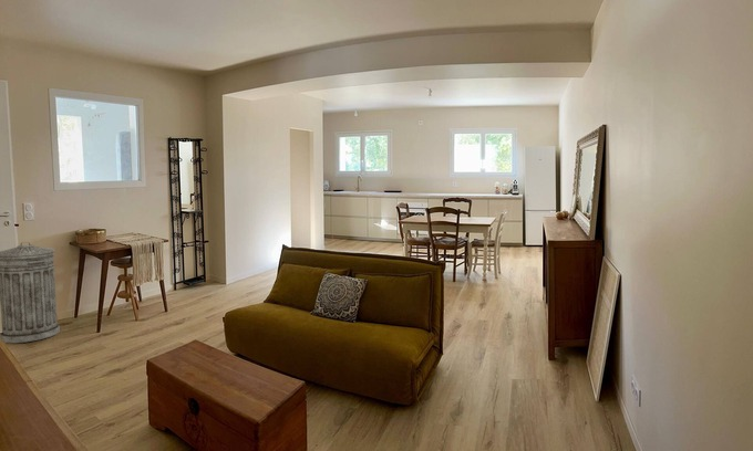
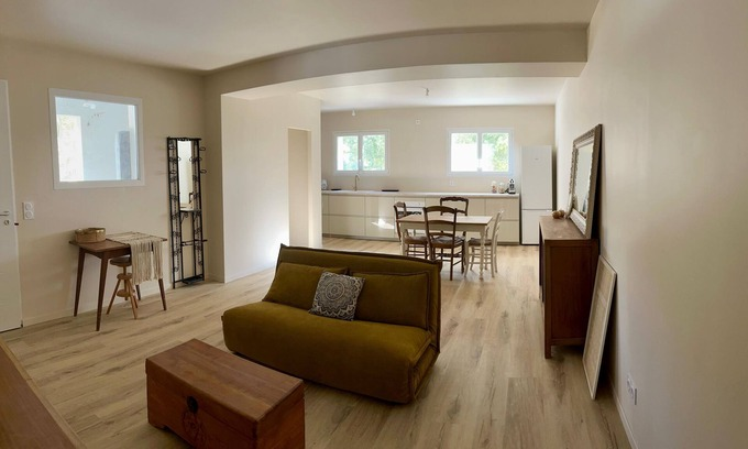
- trash can [0,241,61,344]
